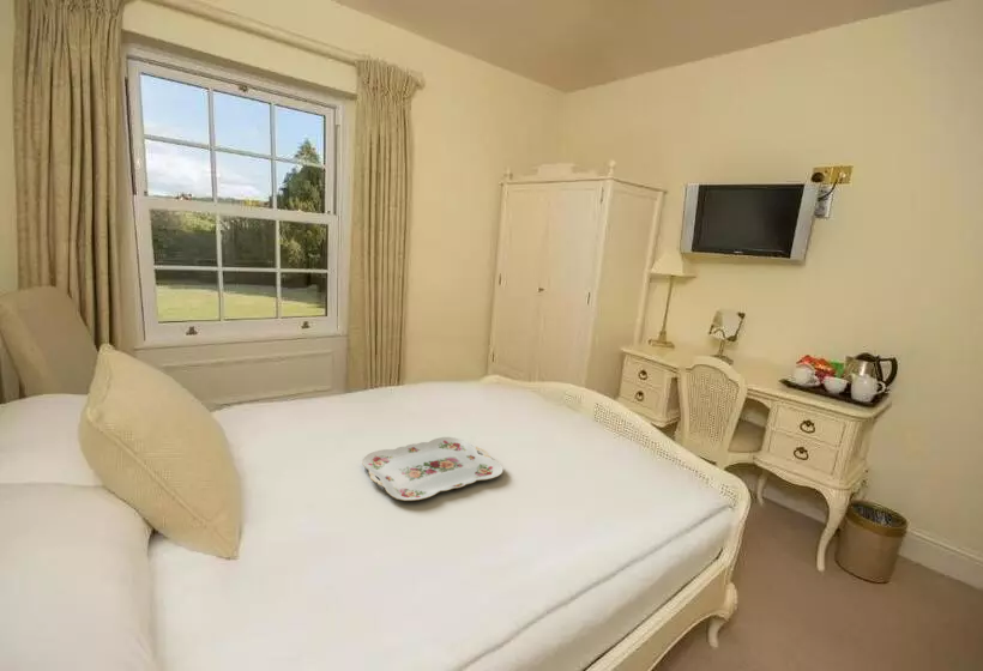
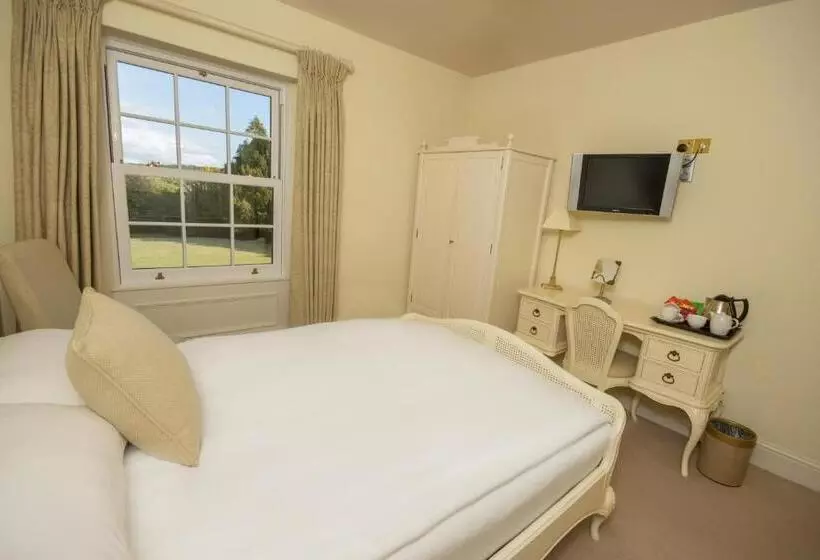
- serving tray [361,436,505,502]
